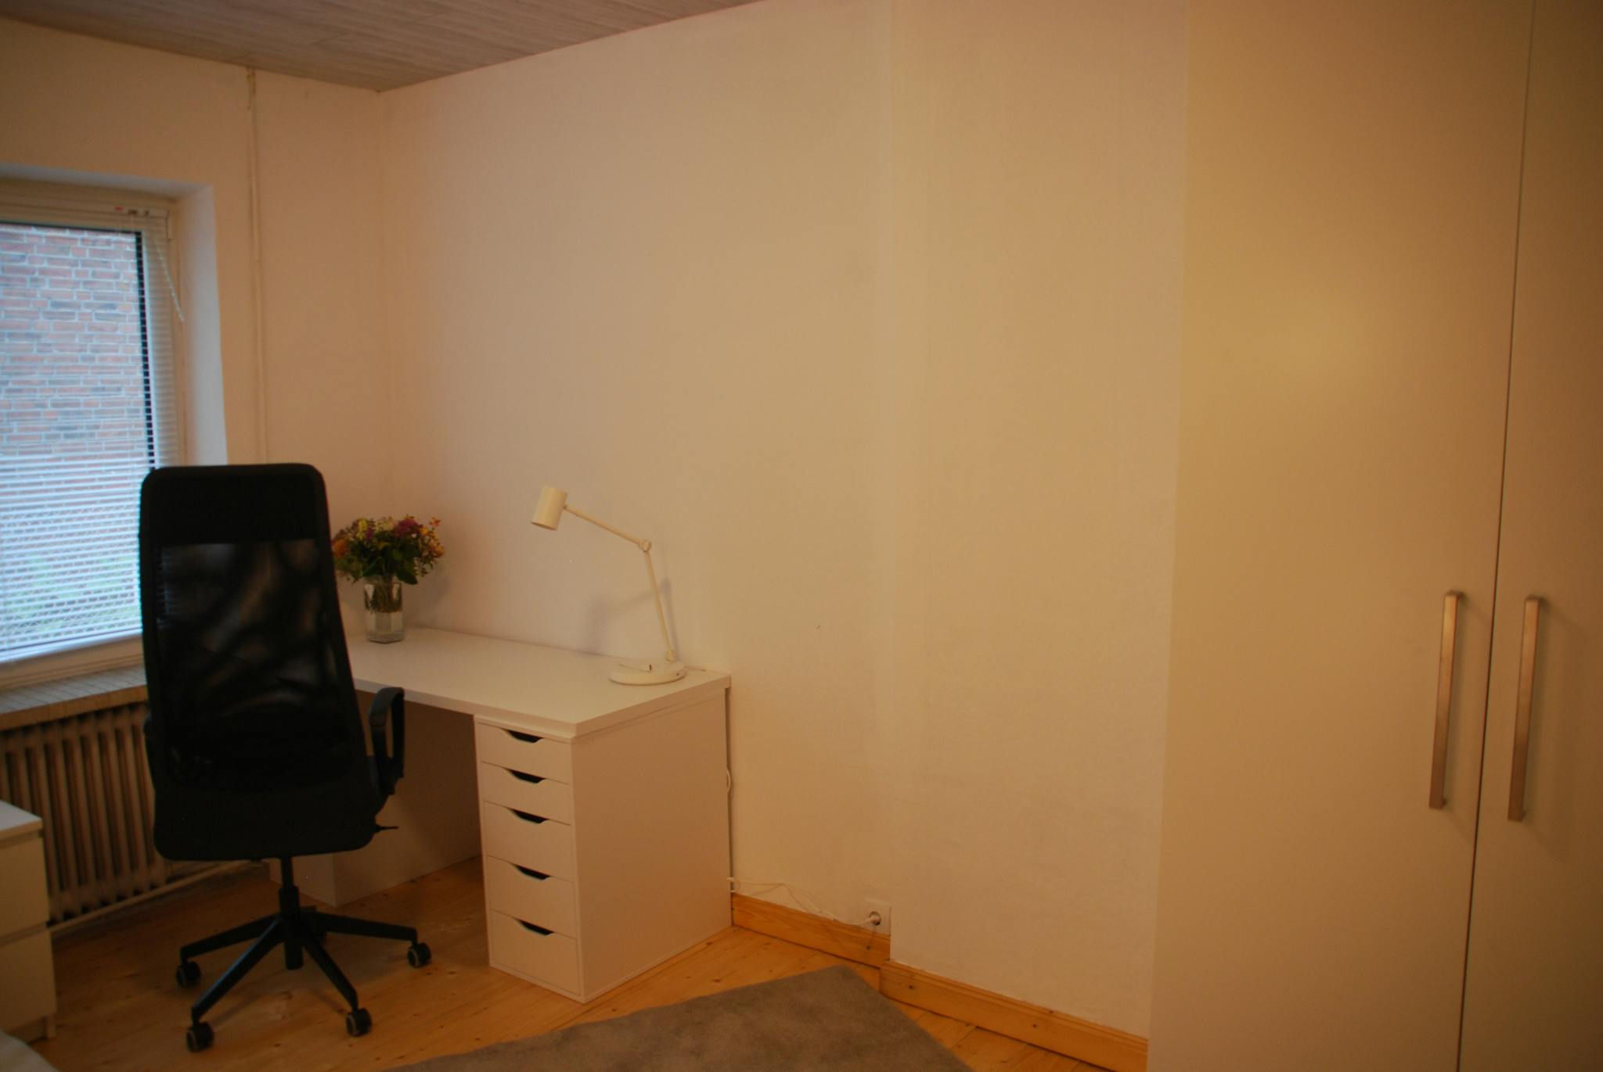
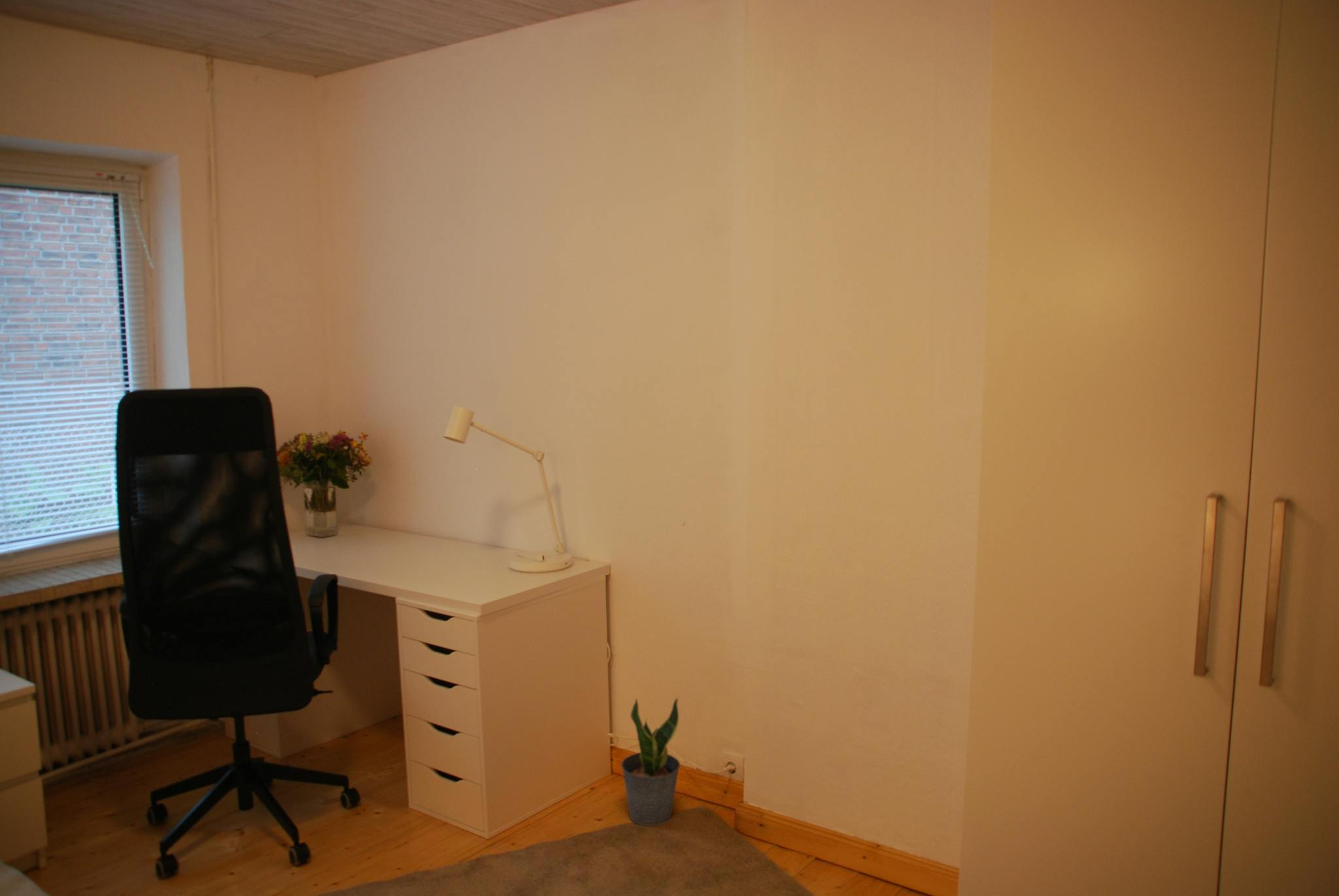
+ potted plant [620,697,681,827]
